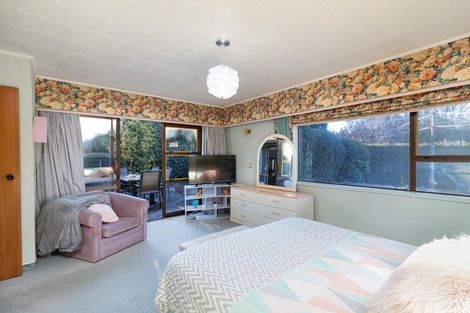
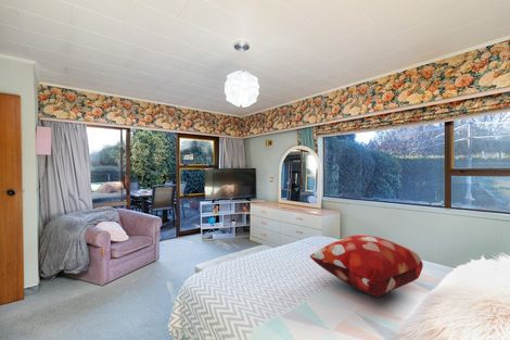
+ decorative pillow [309,234,424,298]
